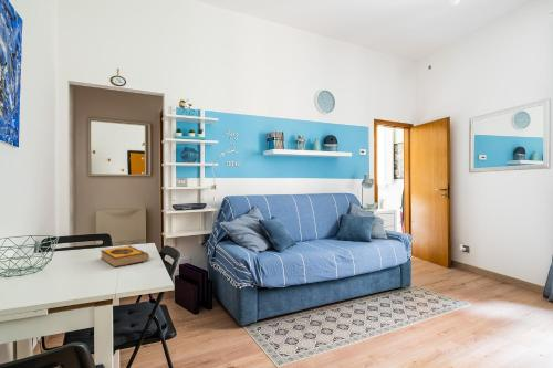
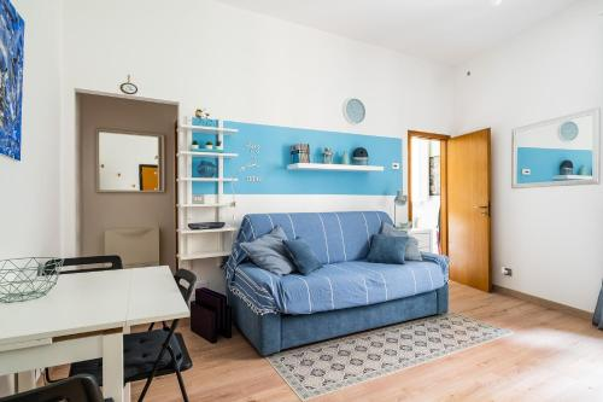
- hardback book [100,244,150,269]
